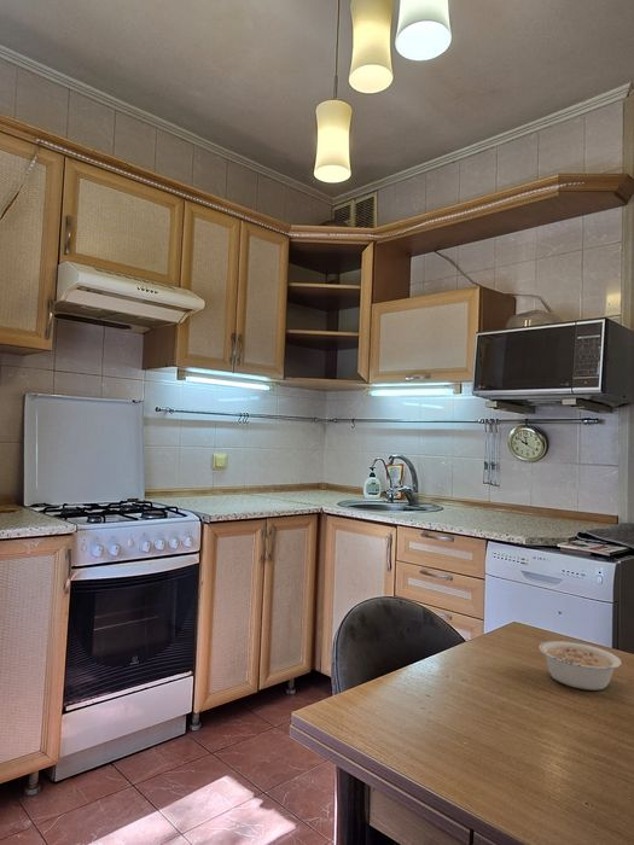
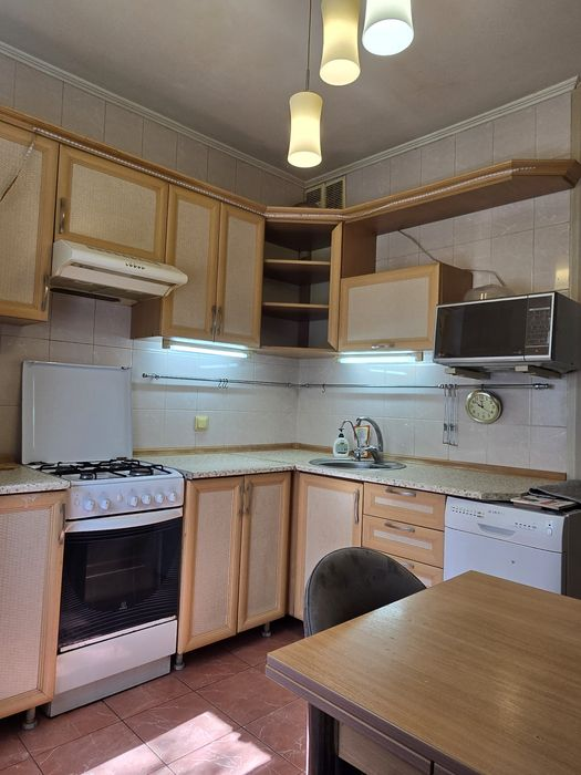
- legume [537,640,626,692]
